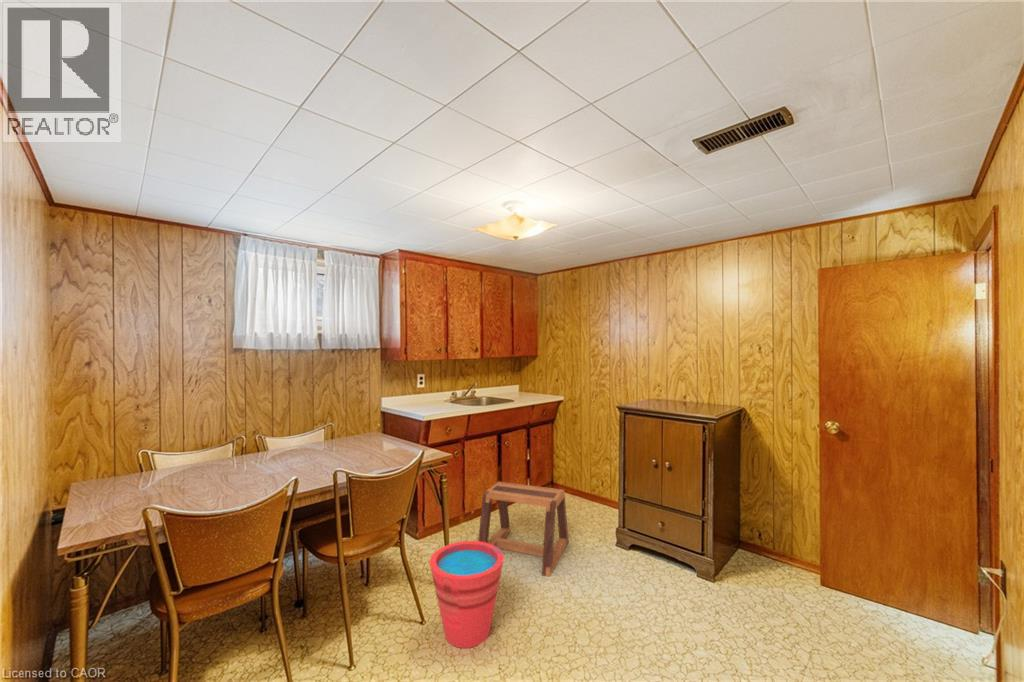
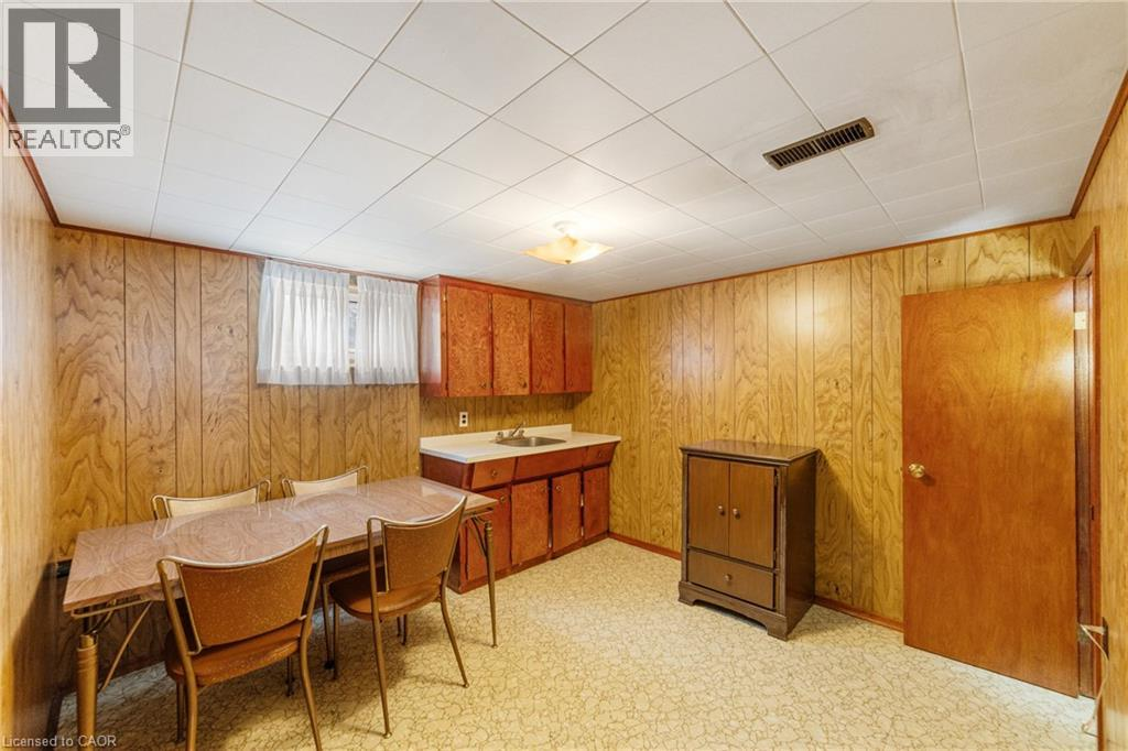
- stool [477,481,569,578]
- bucket [429,540,505,649]
